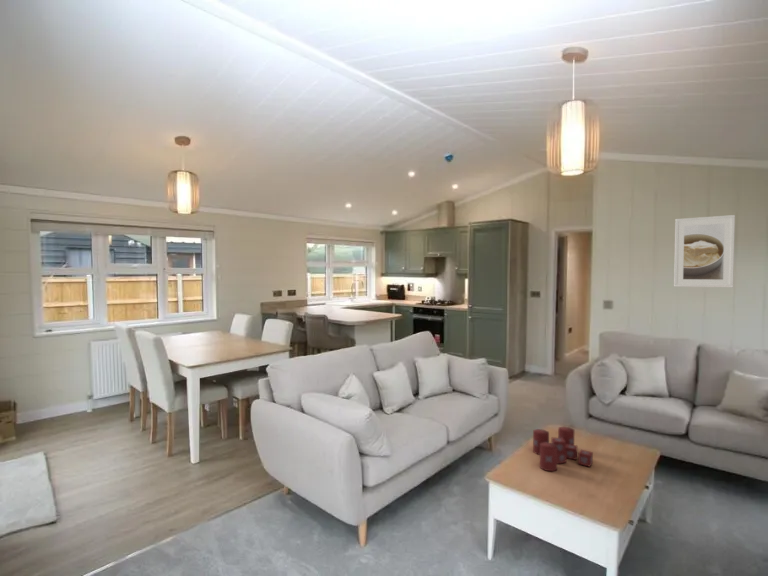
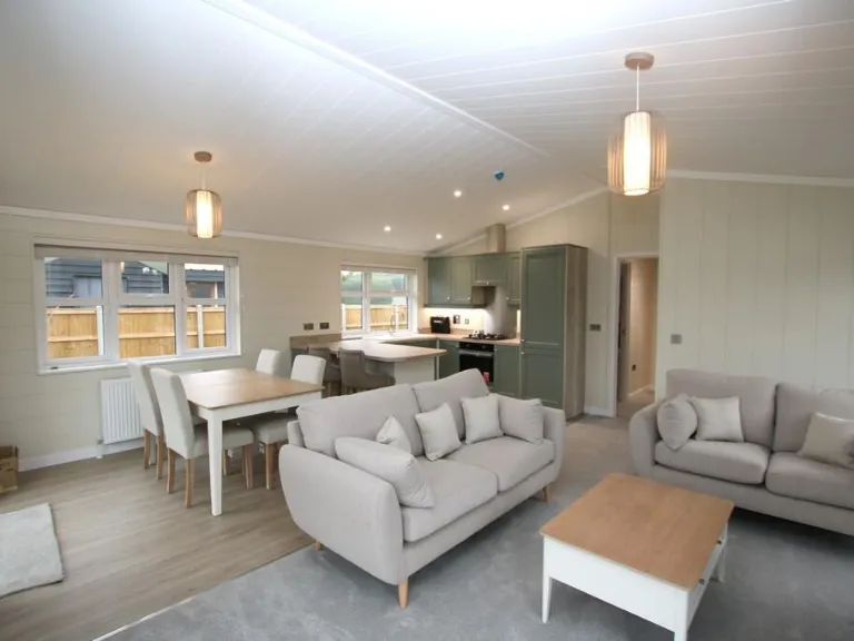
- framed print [673,214,736,289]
- candle [532,426,594,472]
